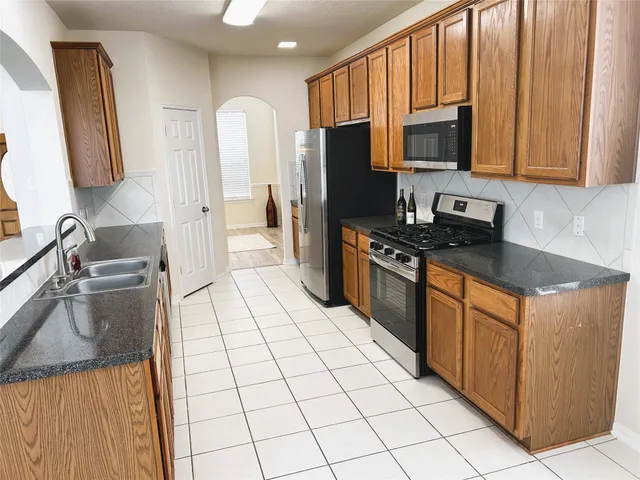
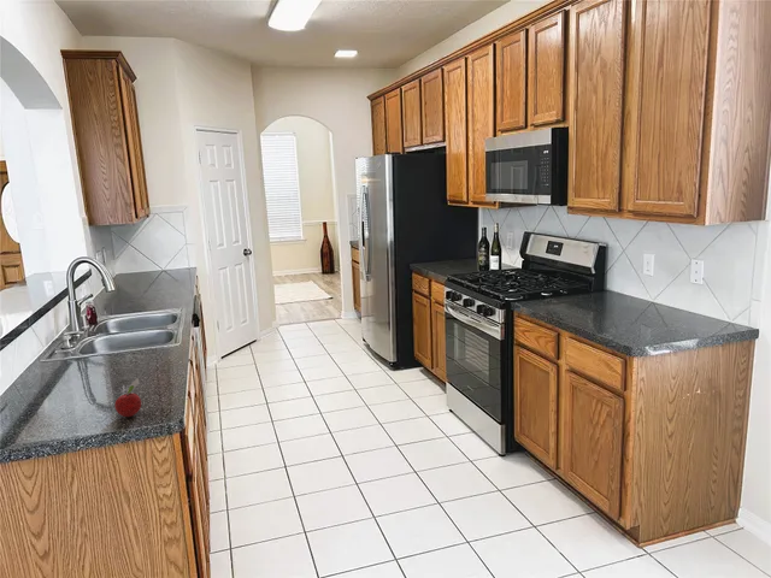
+ fruit [113,377,142,418]
